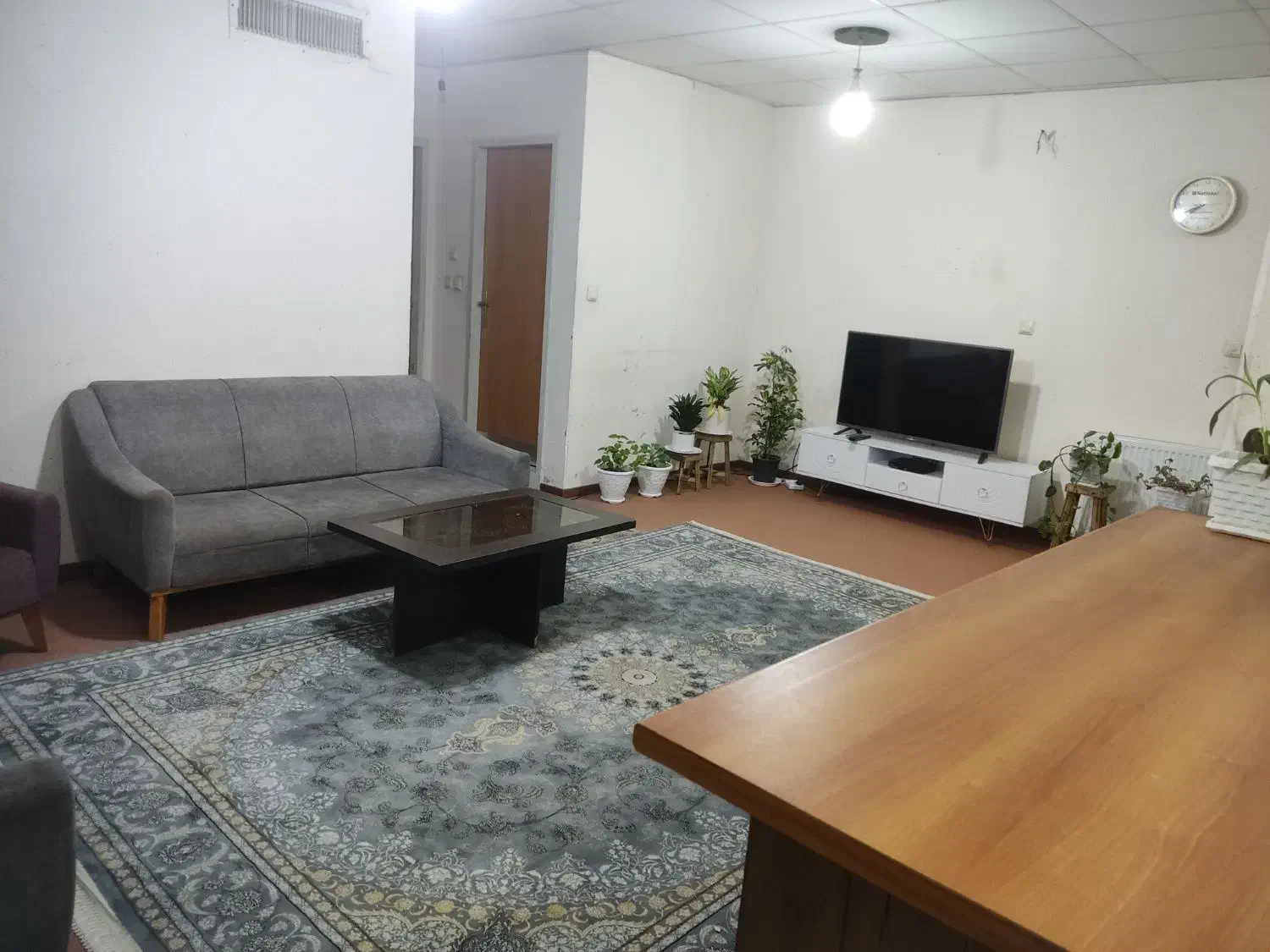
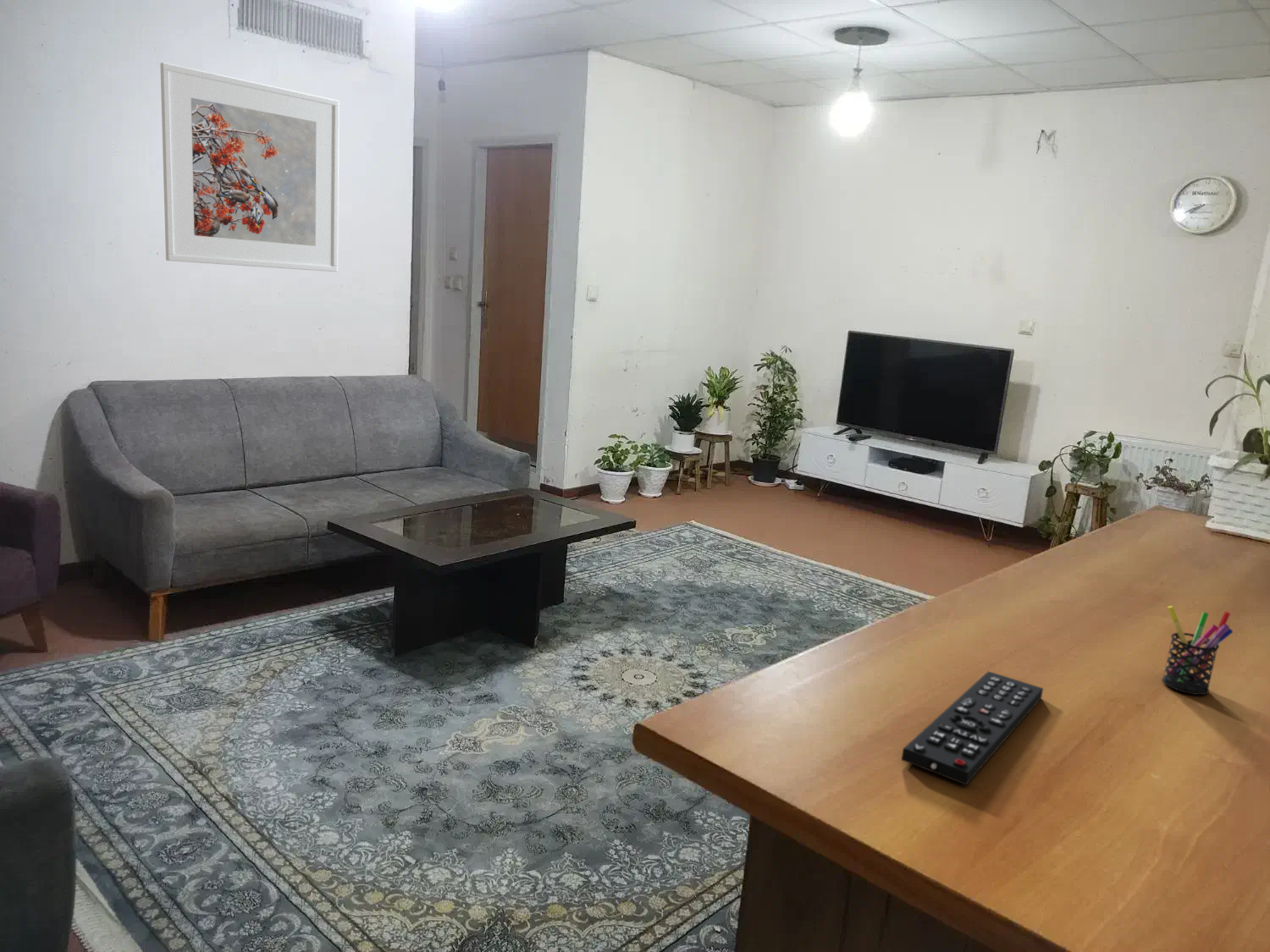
+ remote control [901,670,1044,786]
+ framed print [159,62,340,272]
+ pen holder [1161,605,1234,696]
